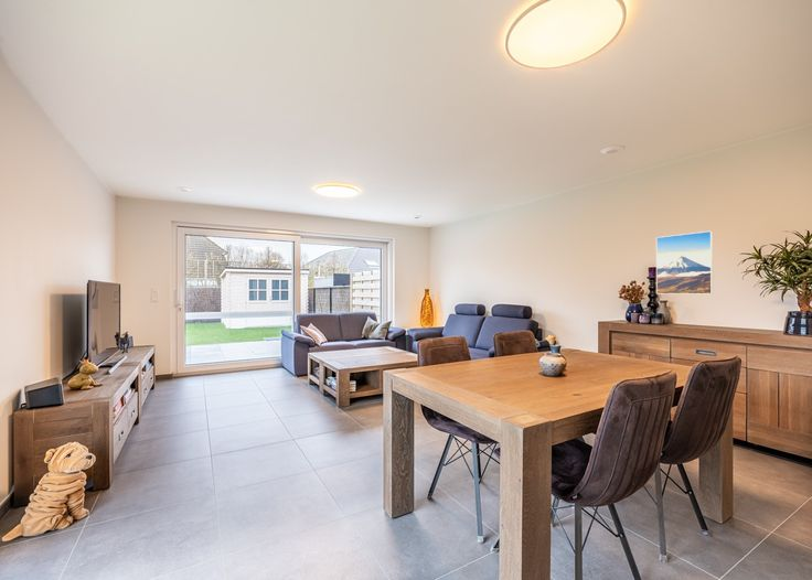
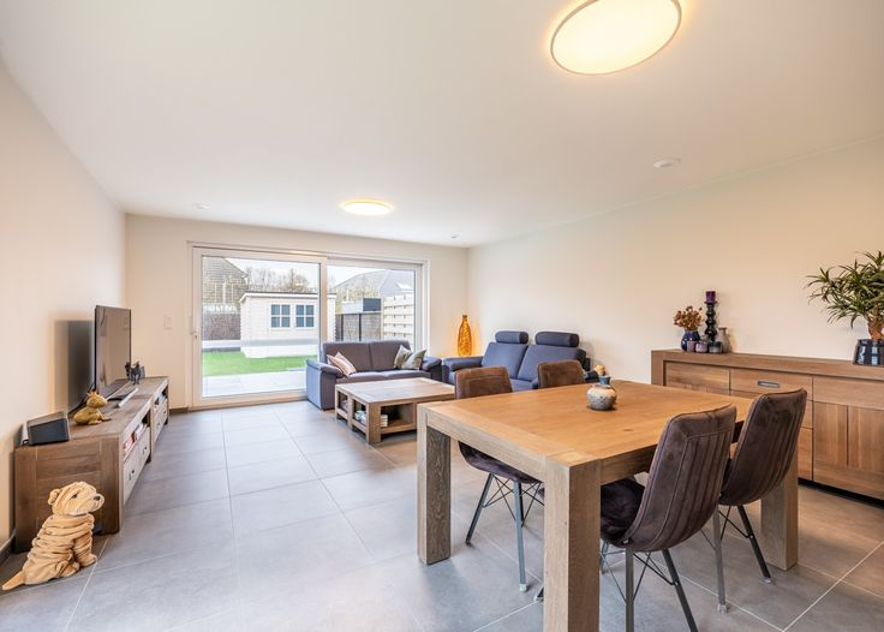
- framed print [655,229,714,296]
